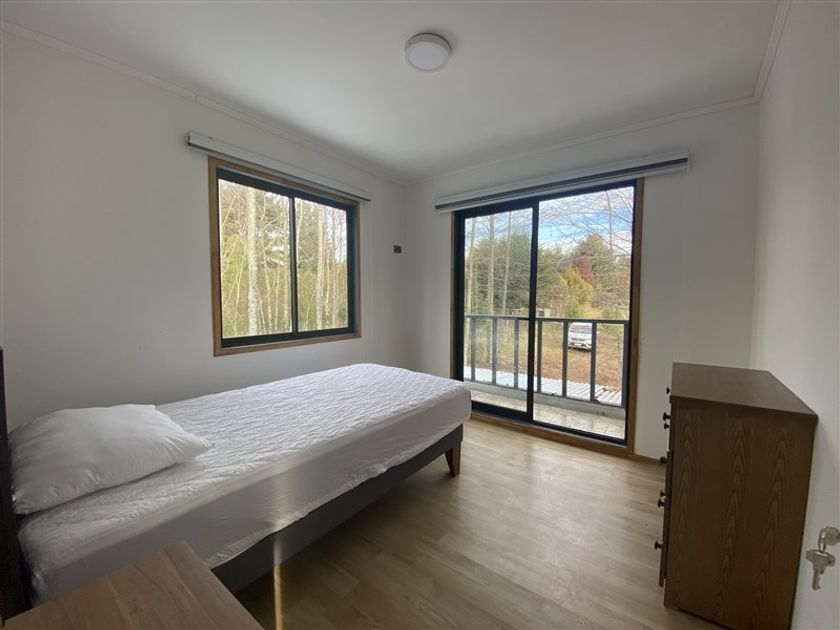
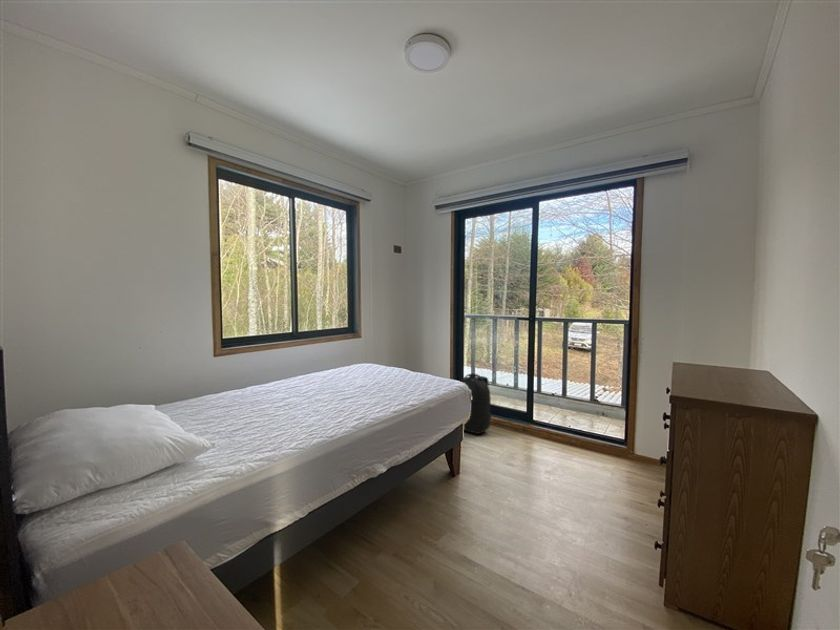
+ backpack [459,373,492,435]
